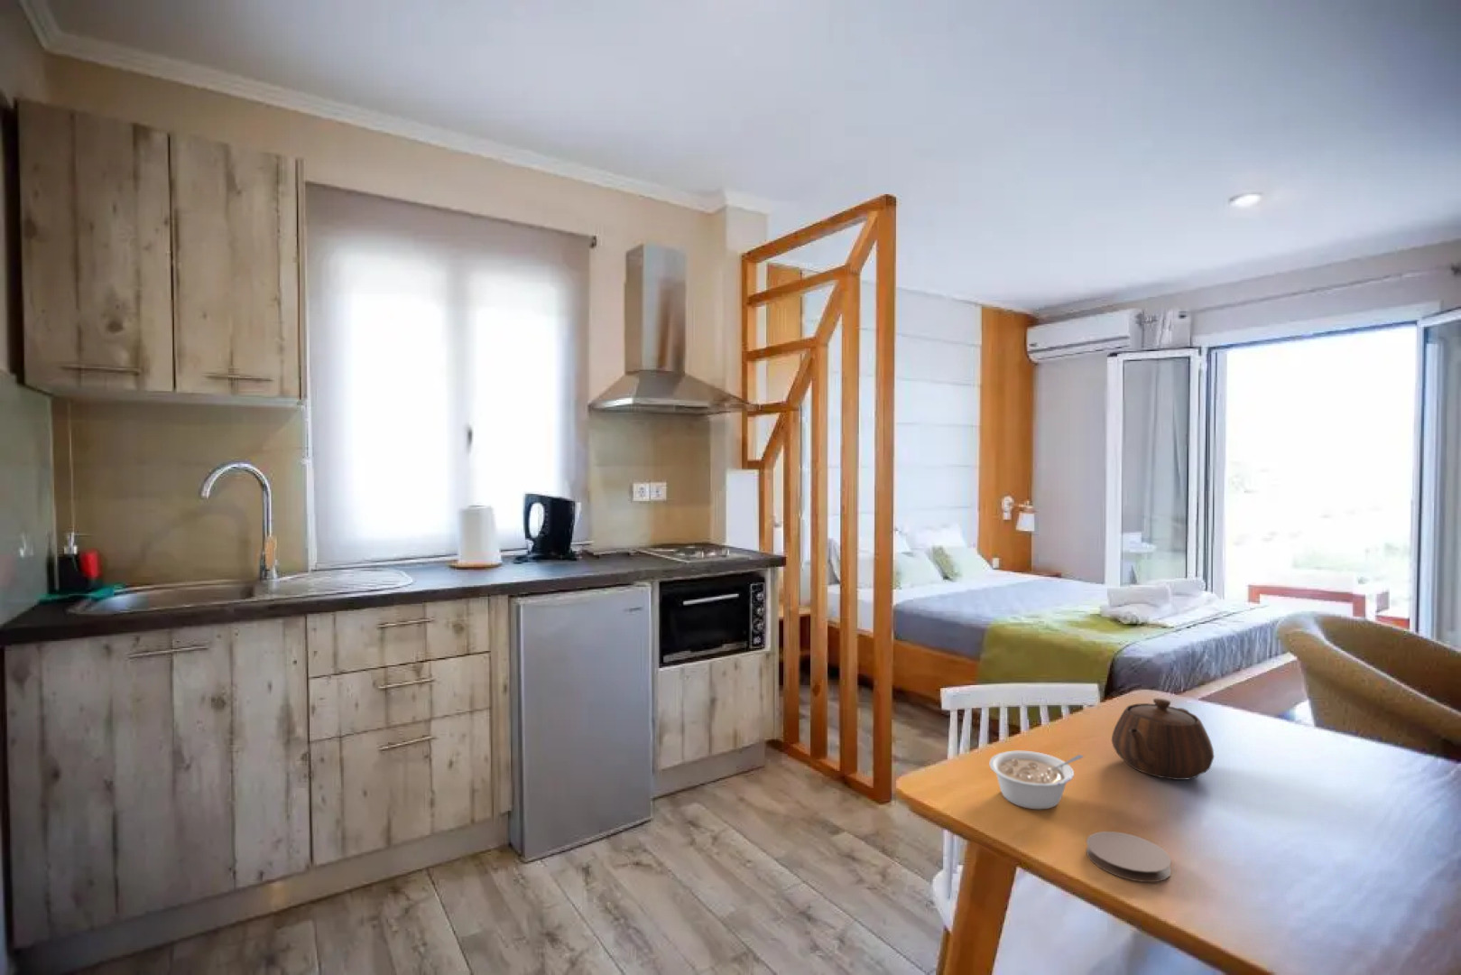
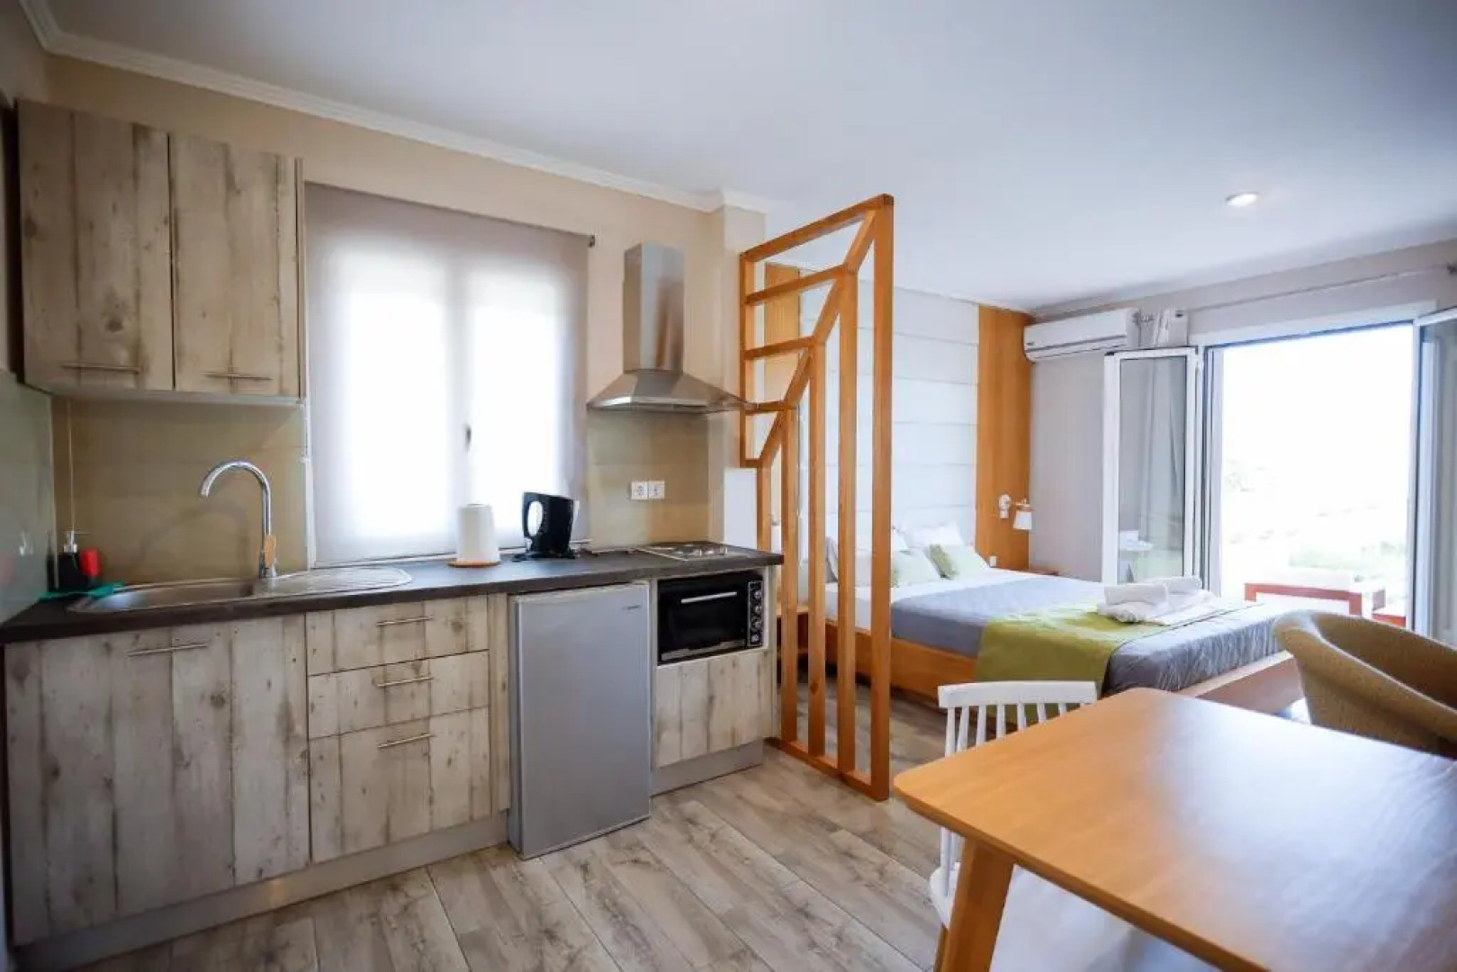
- teapot [1111,696,1215,781]
- legume [988,750,1085,810]
- coaster [1086,830,1173,883]
